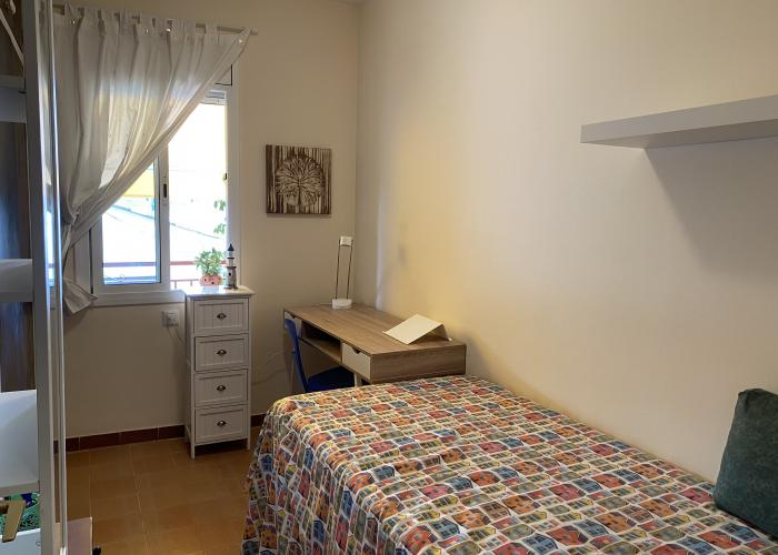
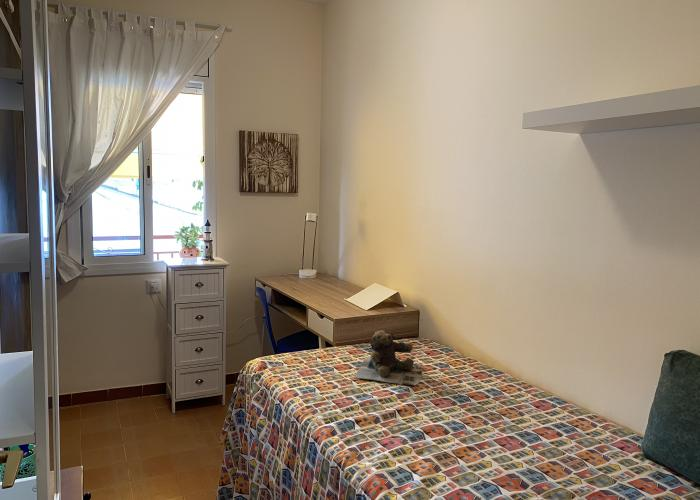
+ teddy bear [354,329,424,387]
